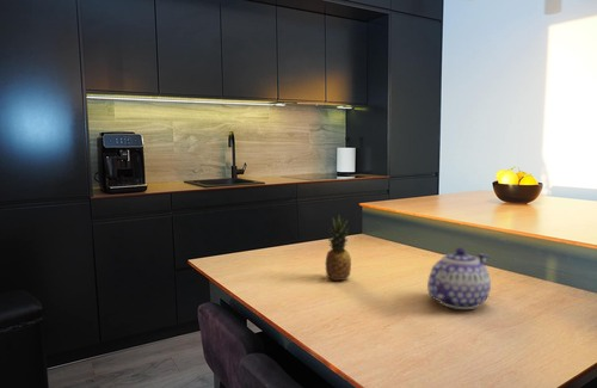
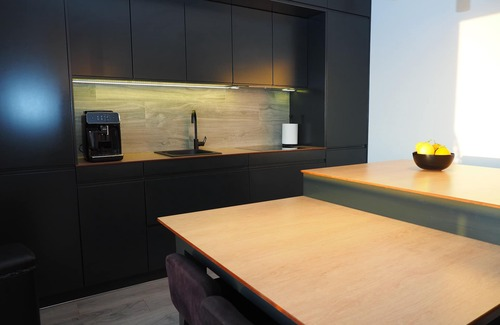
- fruit [324,215,352,282]
- teapot [426,247,492,310]
